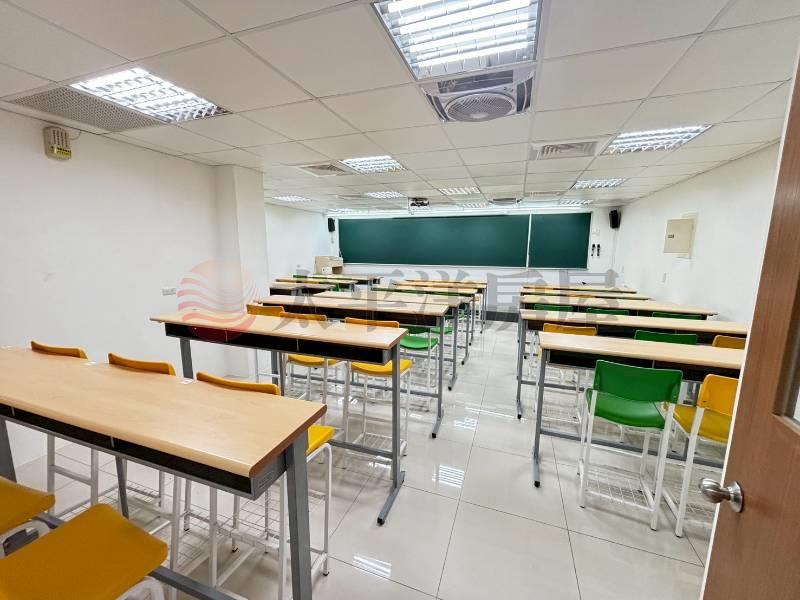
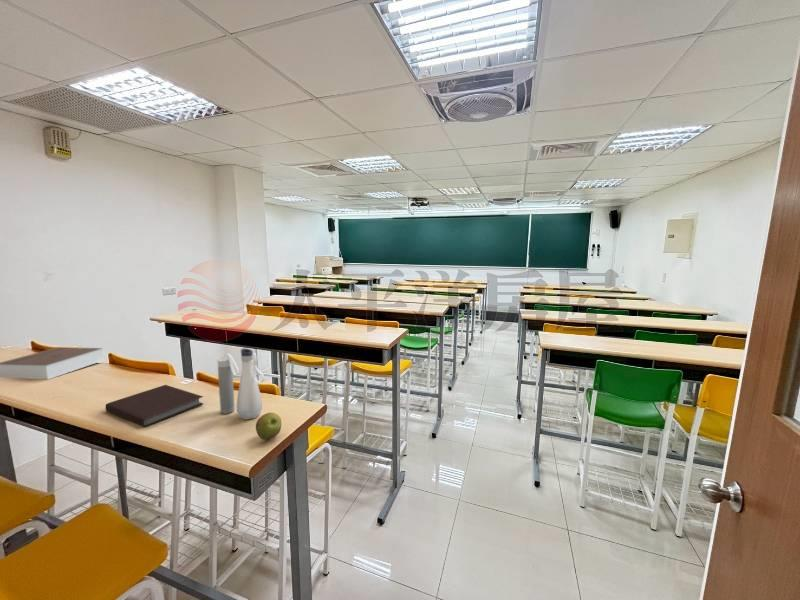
+ notebook [105,384,204,428]
+ apple [255,412,282,440]
+ water bottle [217,348,266,420]
+ book [0,346,104,380]
